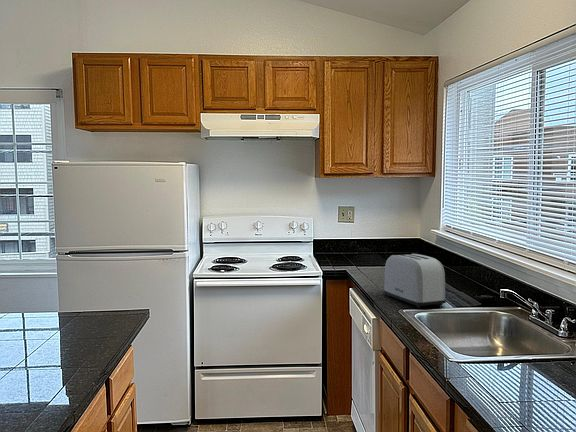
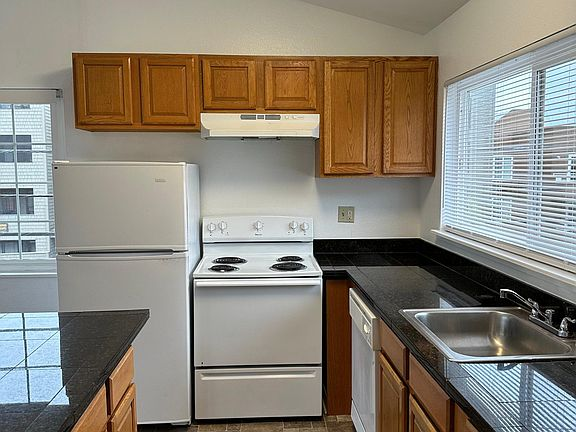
- toaster [383,253,447,309]
